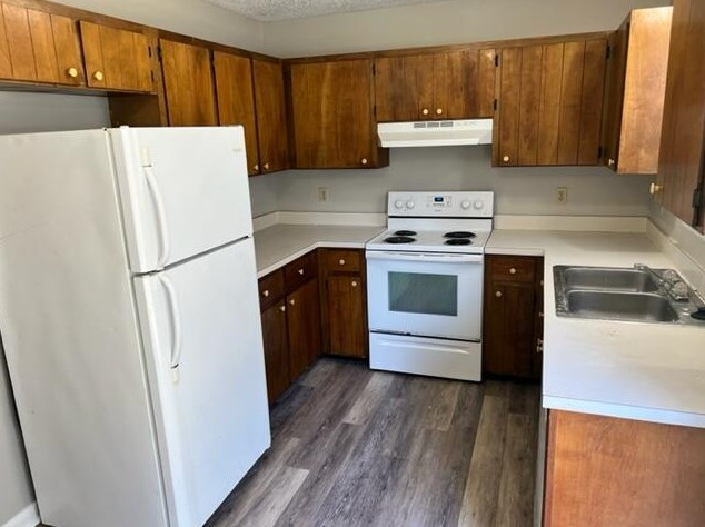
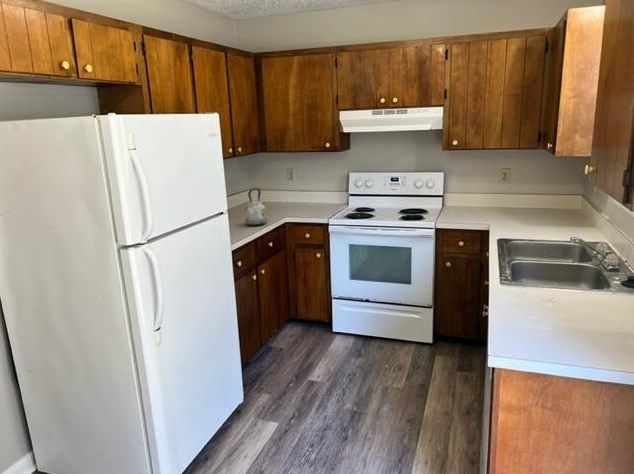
+ kettle [244,187,268,227]
